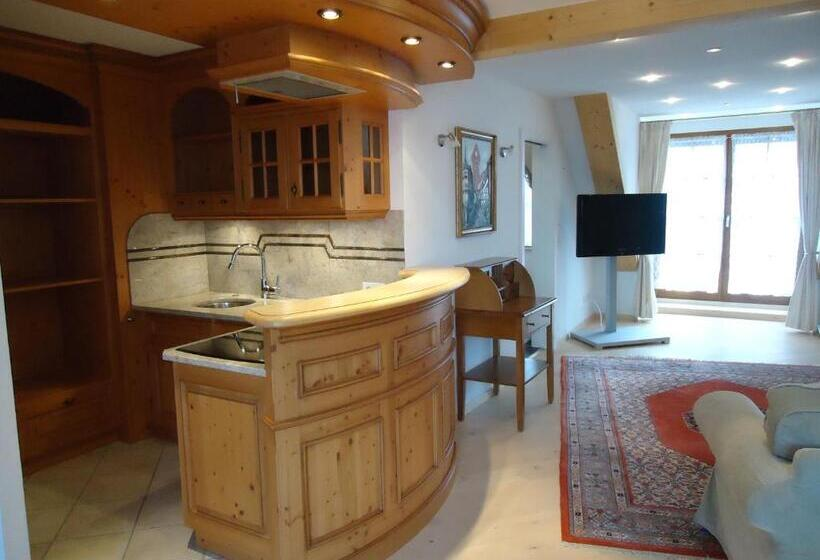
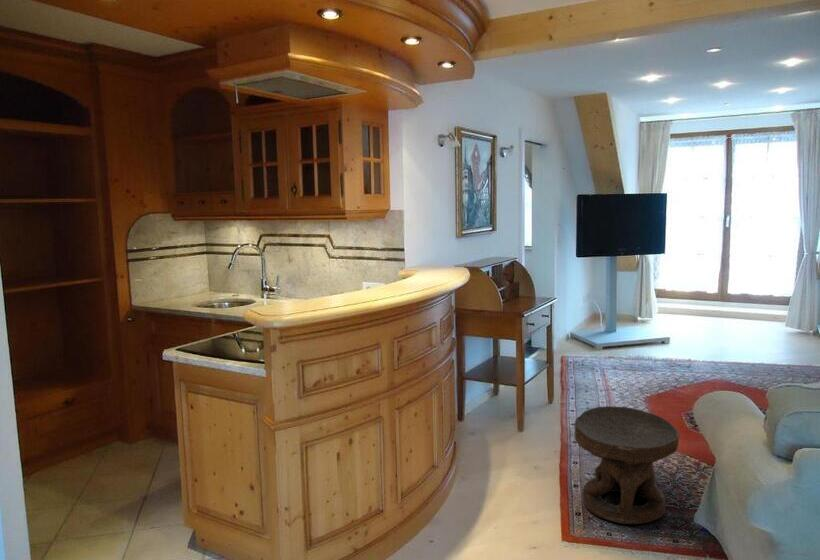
+ side table [574,405,680,525]
